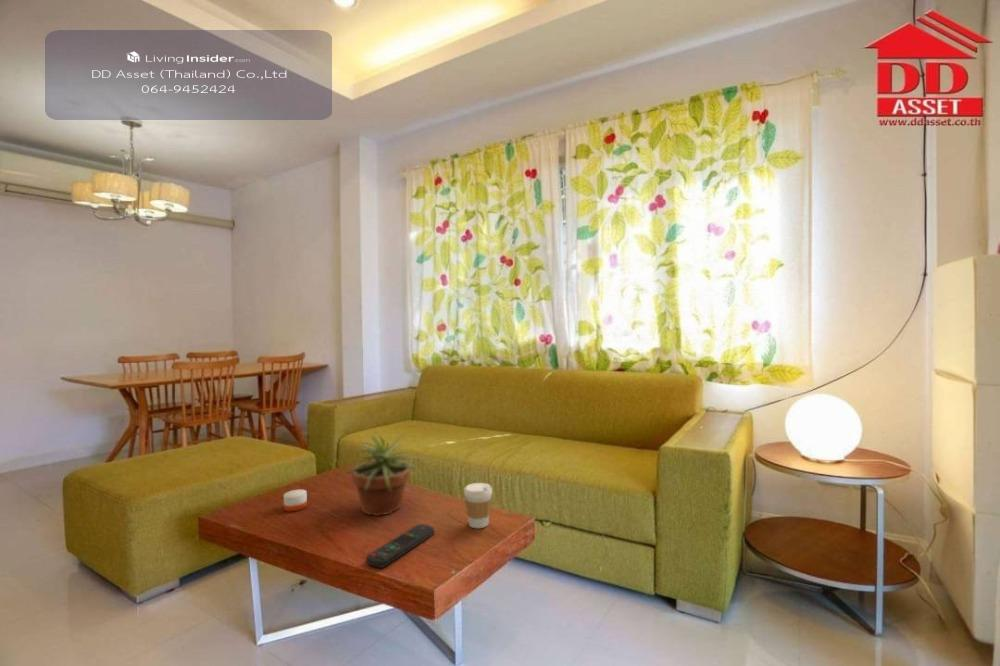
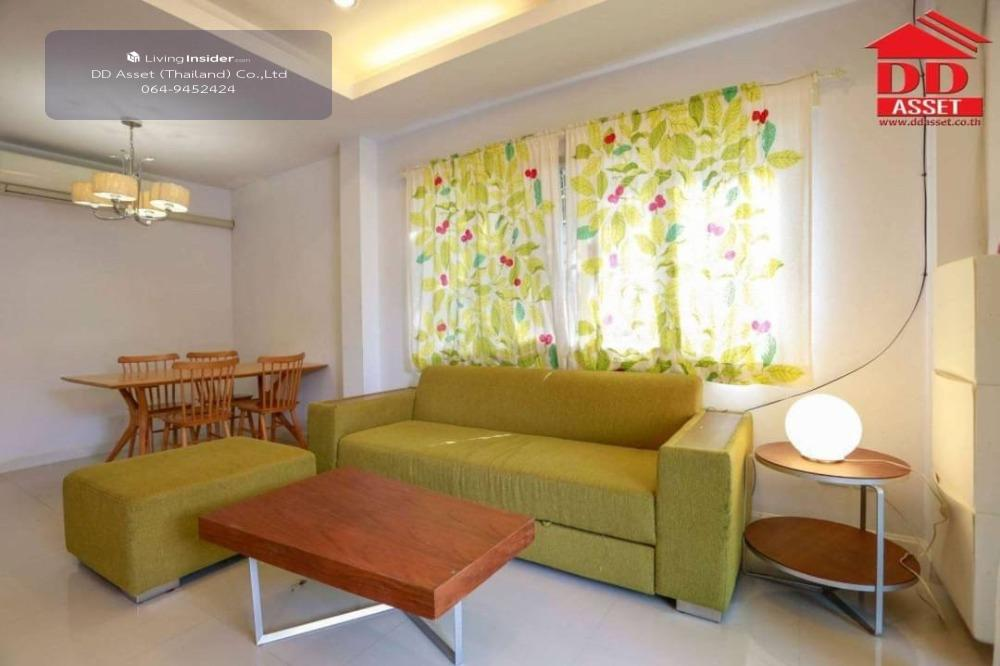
- candle [283,489,308,512]
- remote control [366,523,435,569]
- potted plant [334,432,426,517]
- coffee cup [463,482,493,529]
